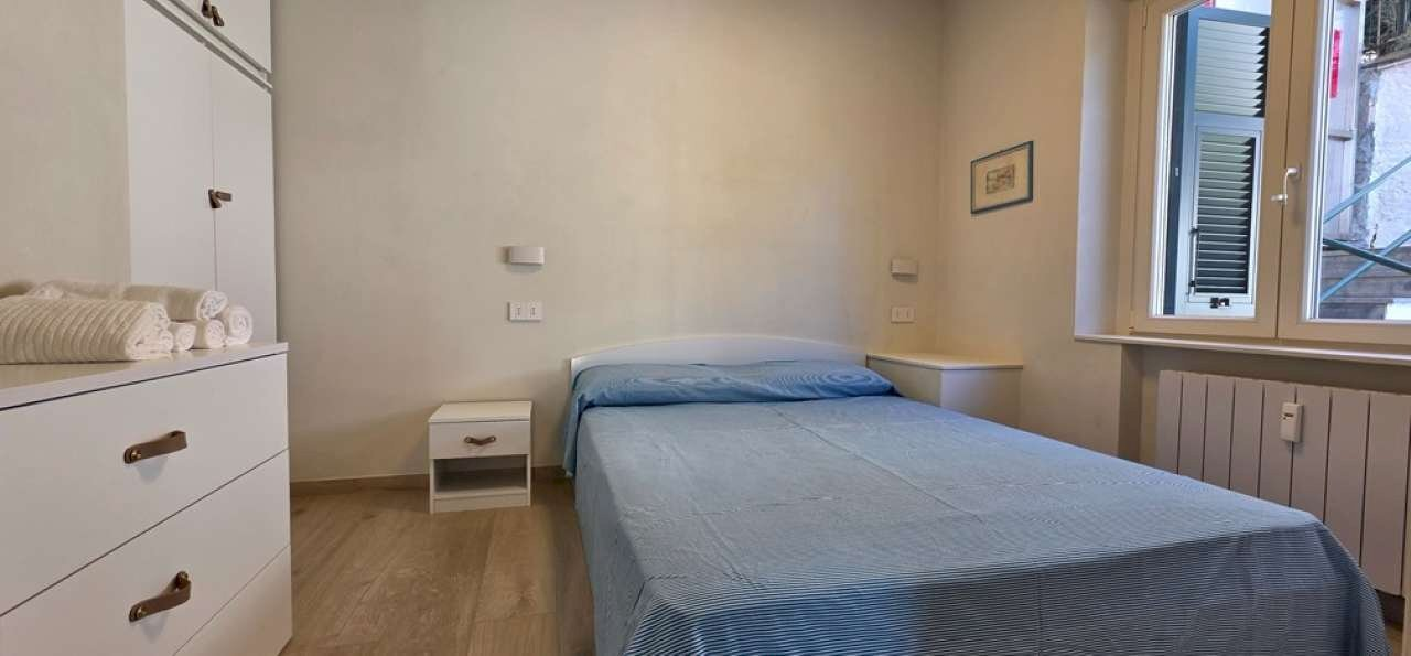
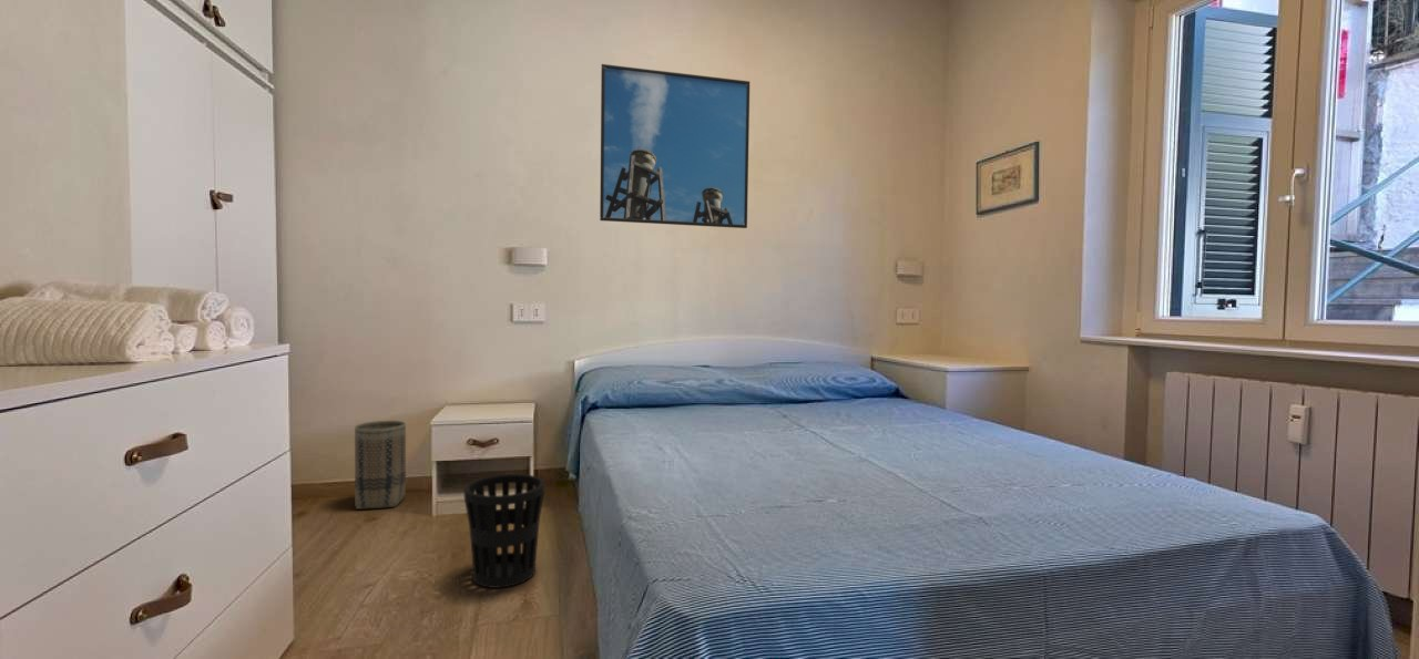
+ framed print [599,63,751,229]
+ basket [354,420,407,511]
+ wastebasket [463,473,545,589]
